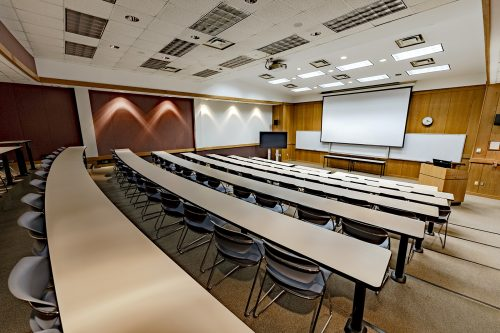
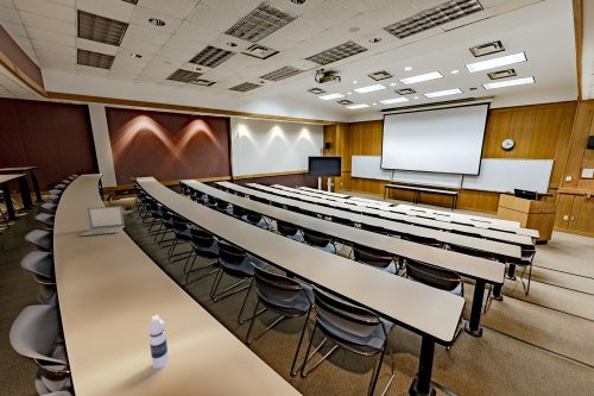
+ water bottle [147,314,170,370]
+ laptop [80,205,126,237]
